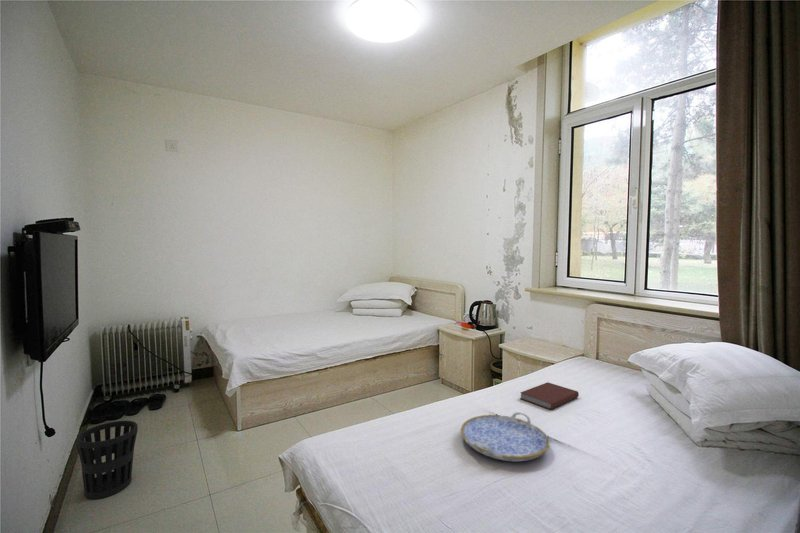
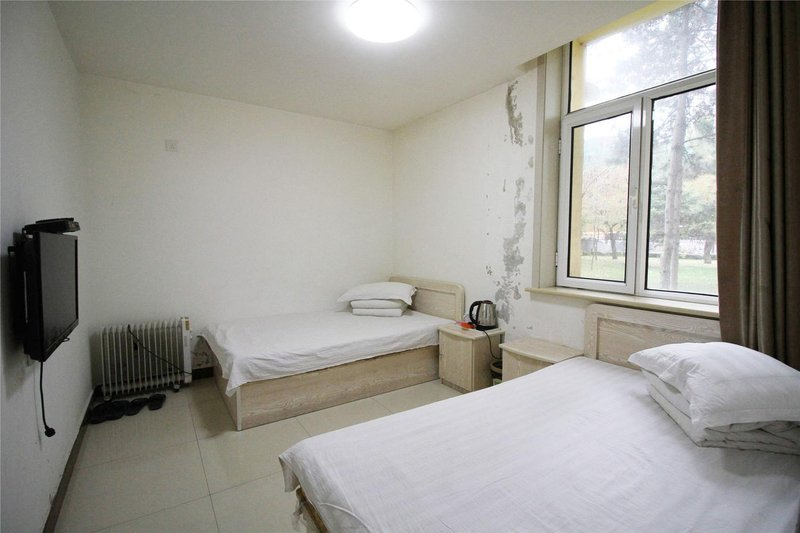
- serving tray [460,411,551,463]
- wastebasket [76,420,139,500]
- book [519,381,580,411]
